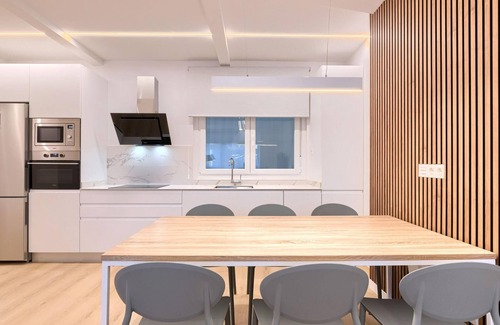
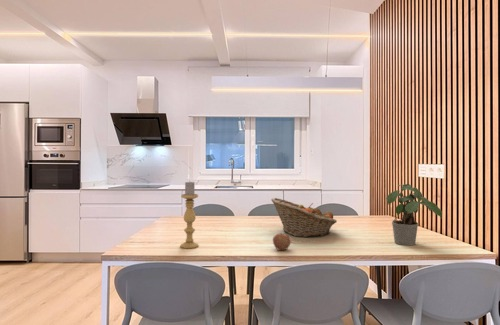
+ apple [272,233,292,251]
+ potted plant [385,183,443,246]
+ candle holder [179,181,200,249]
+ fruit basket [270,197,338,238]
